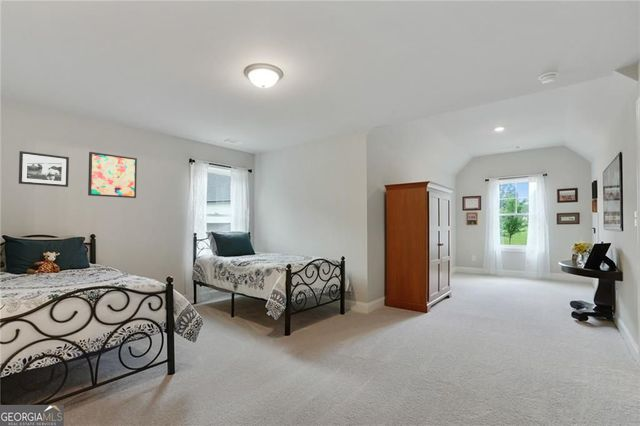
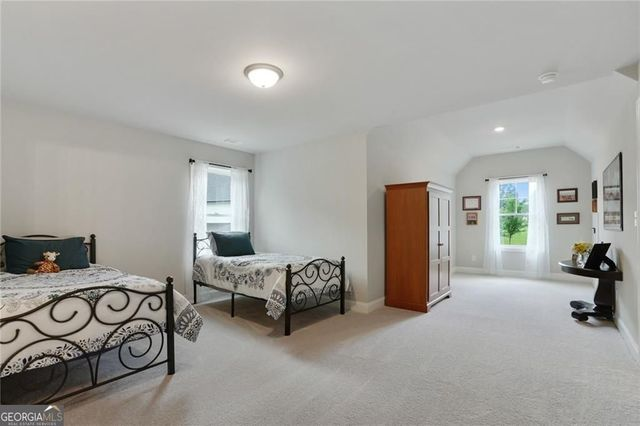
- wall art [87,151,138,199]
- picture frame [18,150,70,188]
